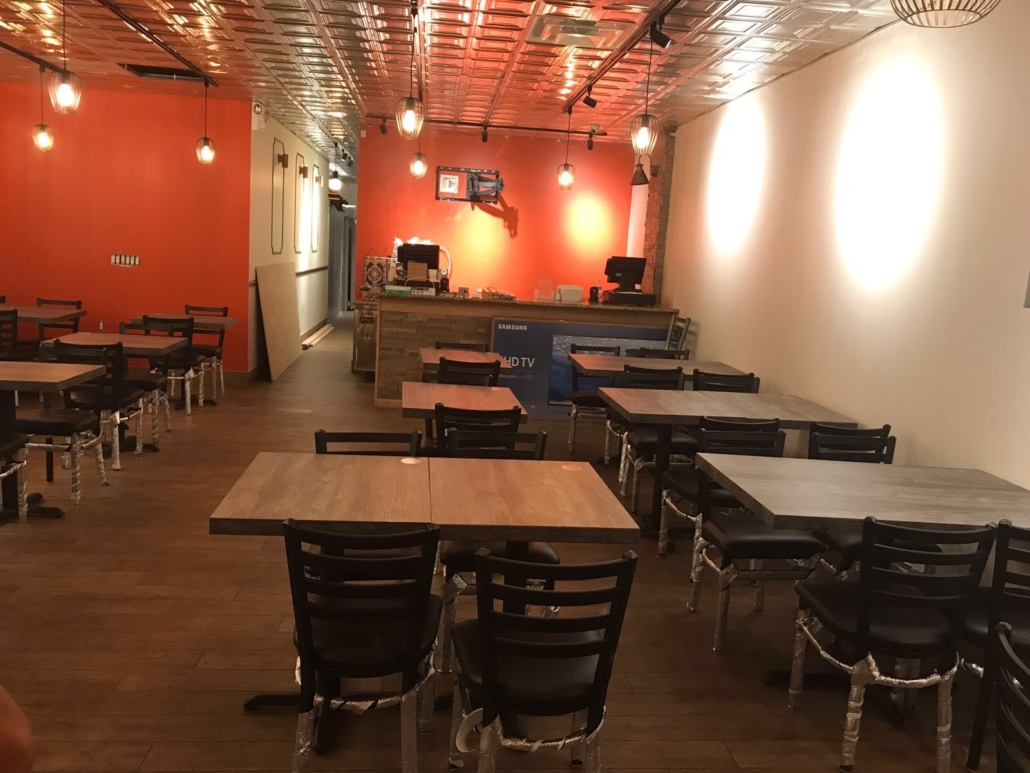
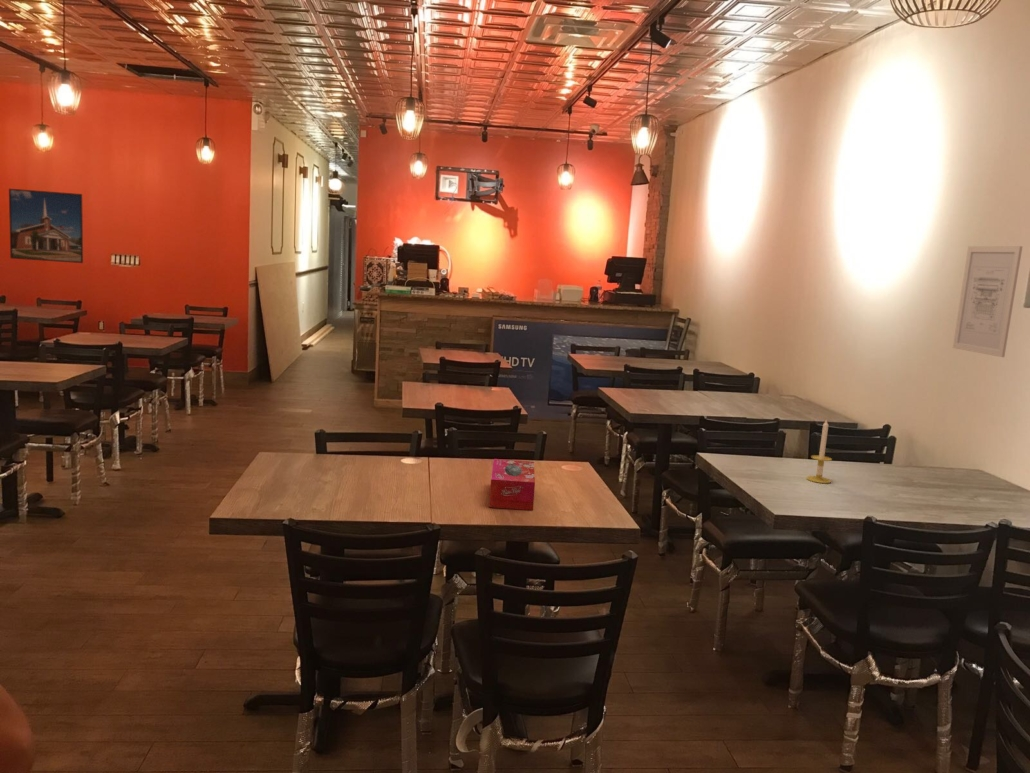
+ candle [805,418,833,484]
+ wall art [952,245,1023,358]
+ tissue box [488,458,536,511]
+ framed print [8,188,84,264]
